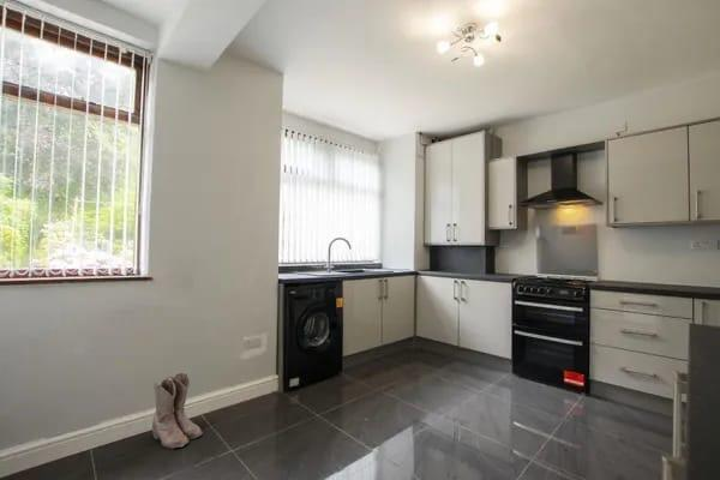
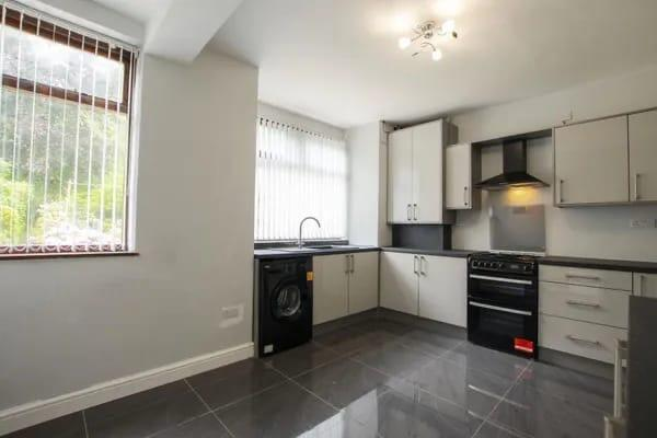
- boots [151,371,203,449]
